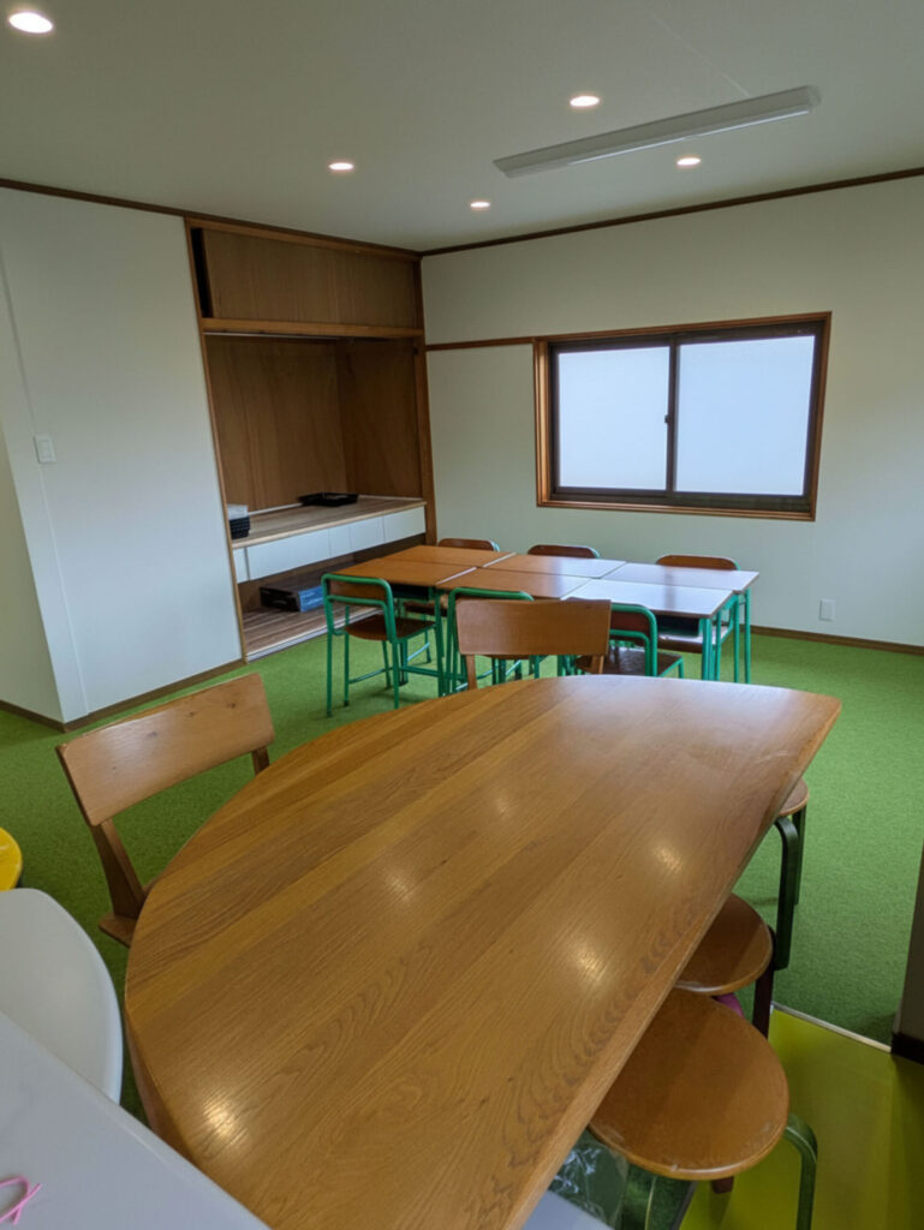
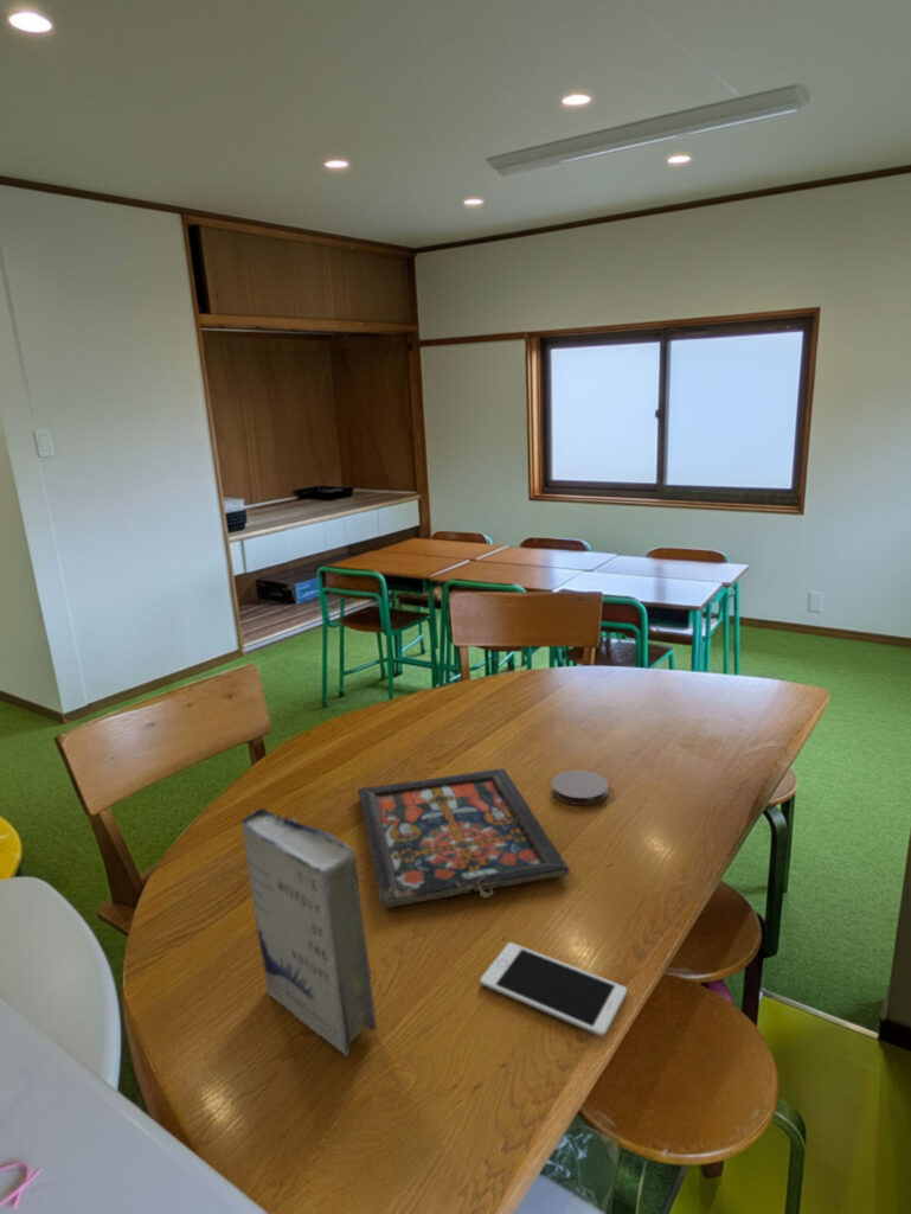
+ coaster [551,769,609,806]
+ book [240,807,378,1058]
+ board game [357,767,570,909]
+ cell phone [479,941,628,1039]
